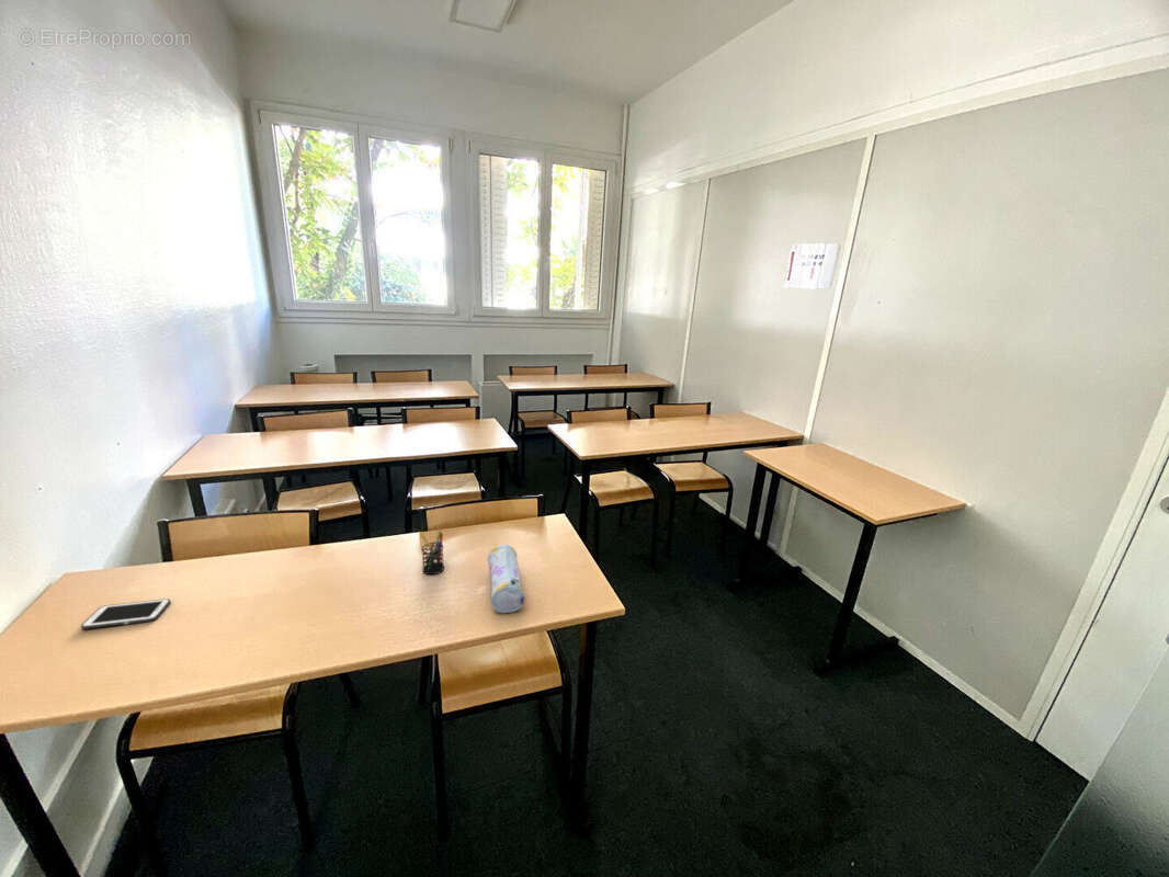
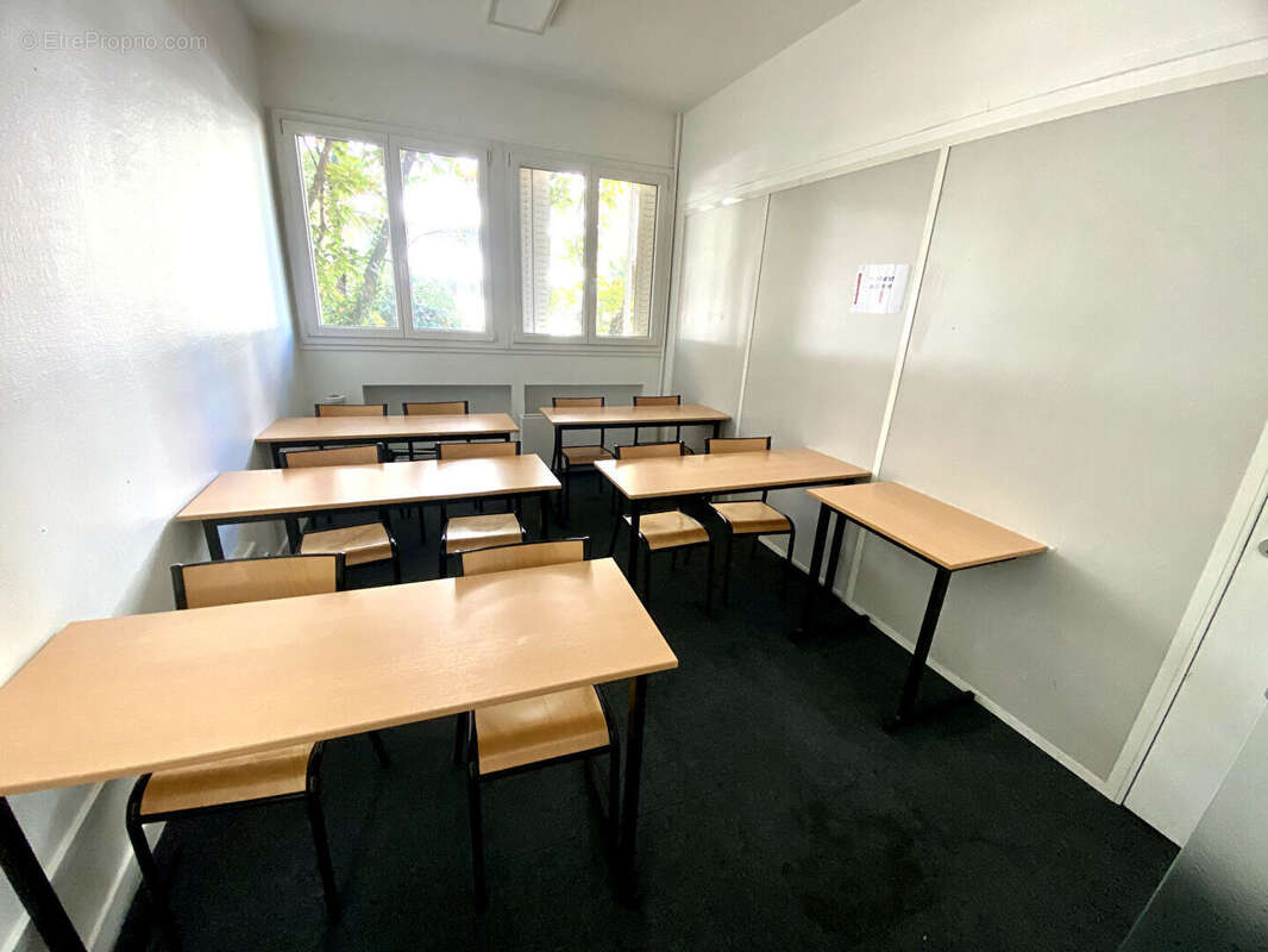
- pen holder [418,529,445,576]
- pencil case [487,544,526,614]
- cell phone [80,597,172,630]
